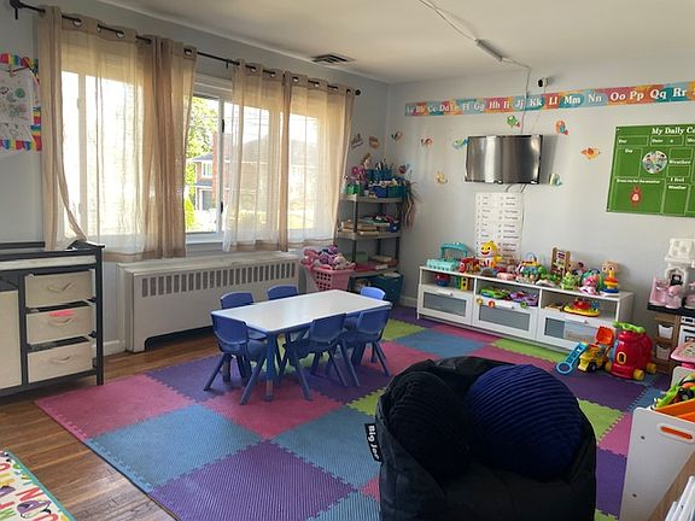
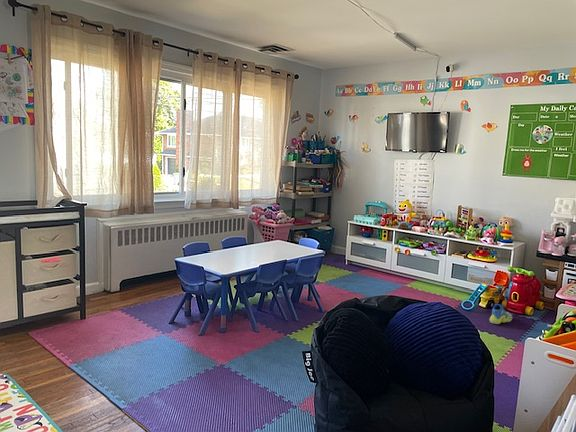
+ sneaker [489,303,513,325]
